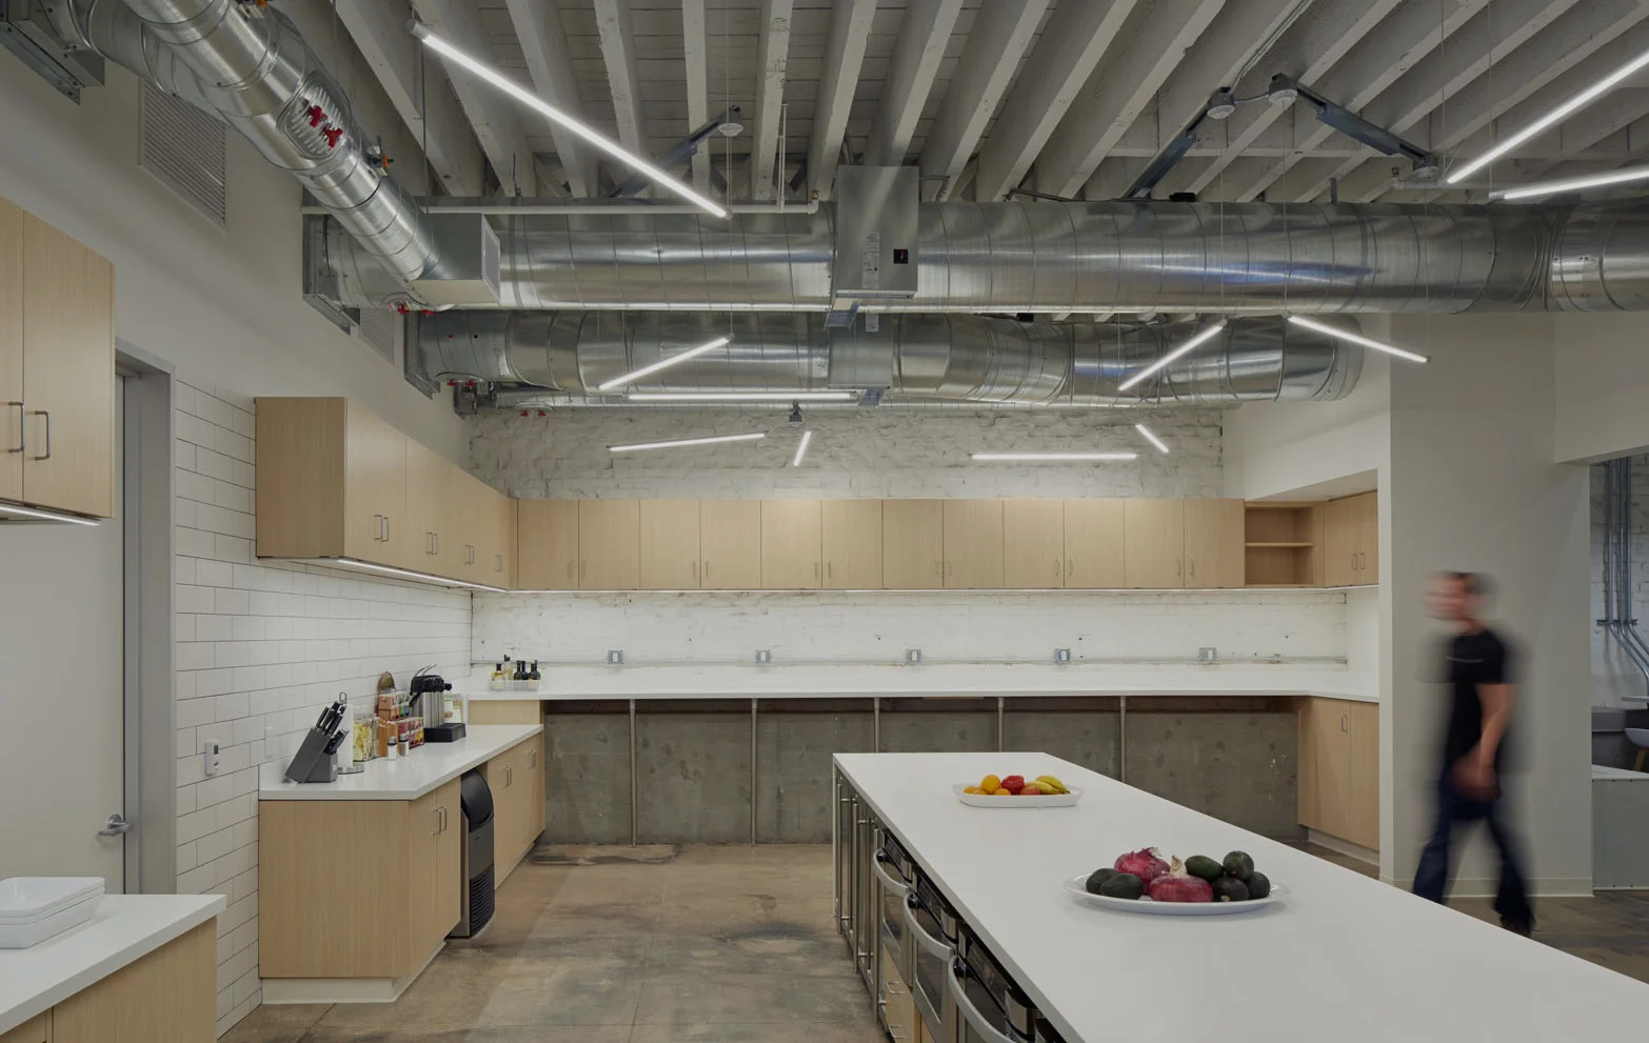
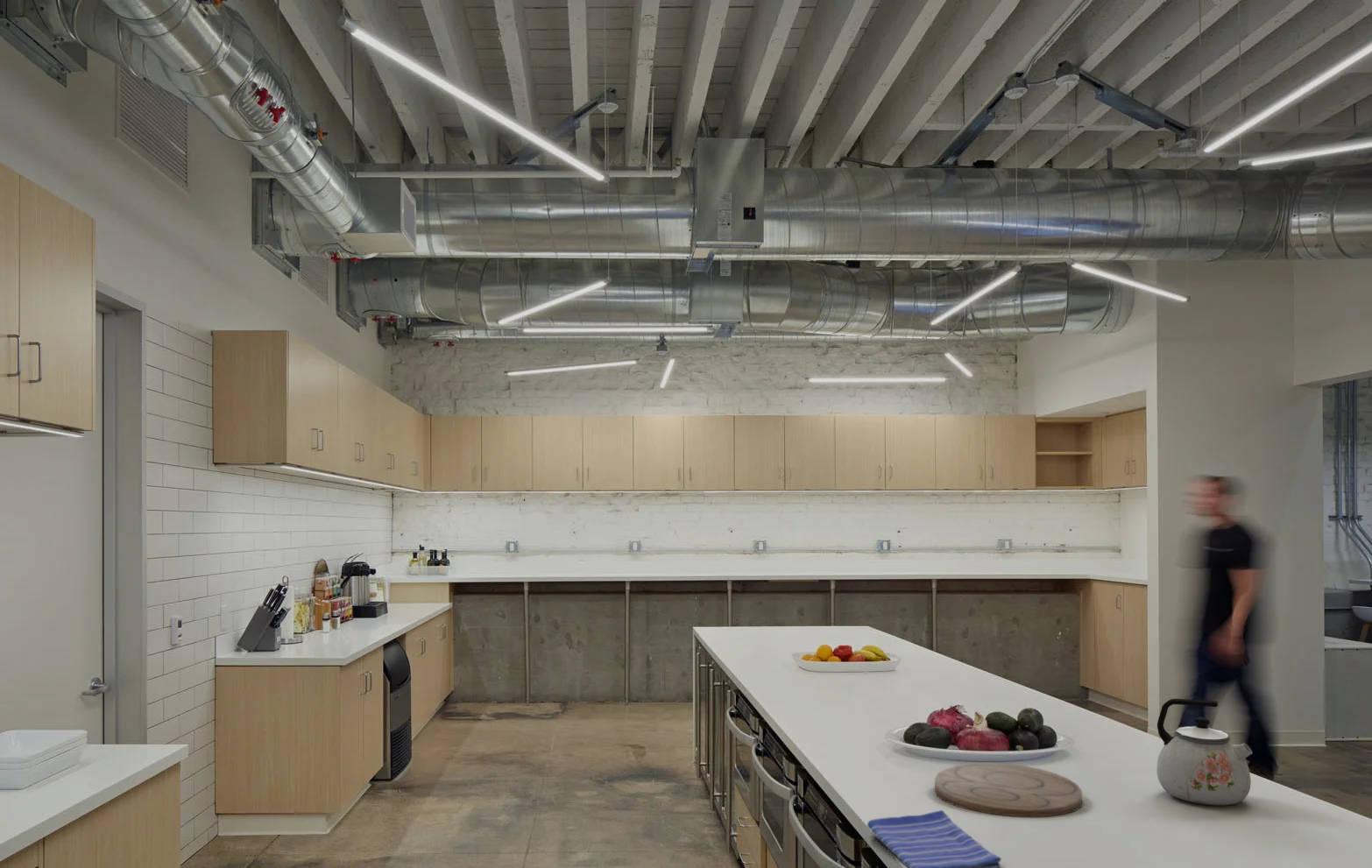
+ cutting board [934,762,1083,817]
+ kettle [1156,698,1253,806]
+ dish towel [866,809,1002,868]
